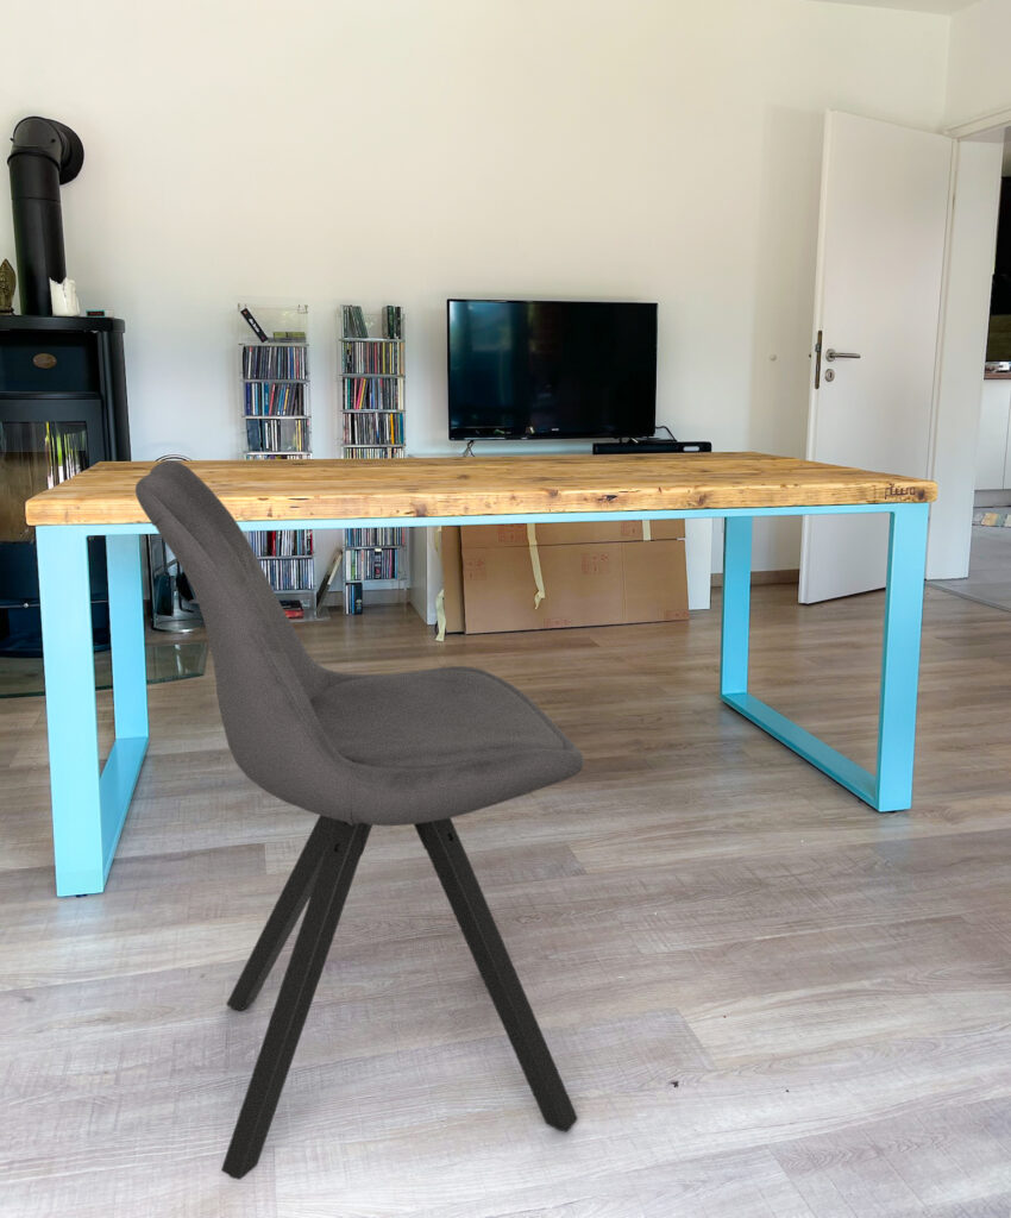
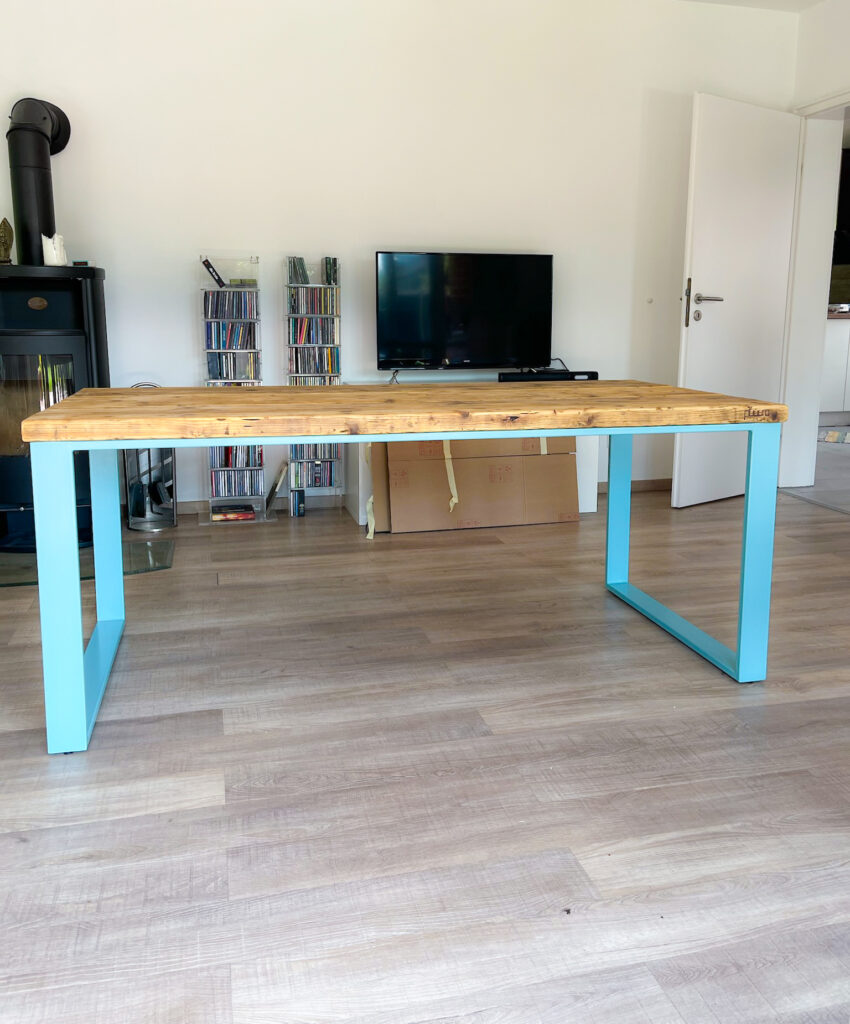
- chair [134,459,585,1181]
